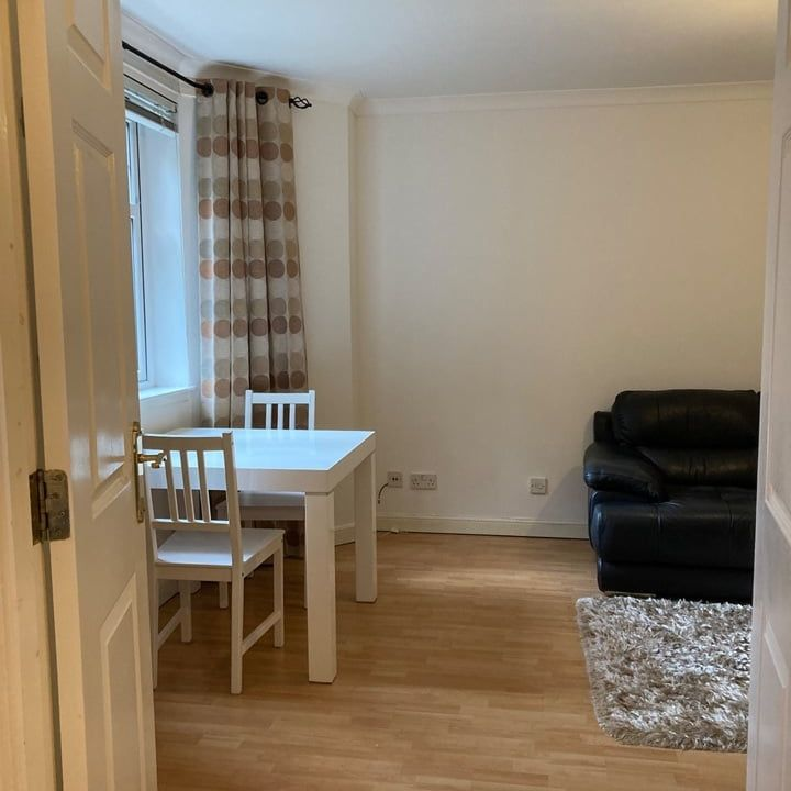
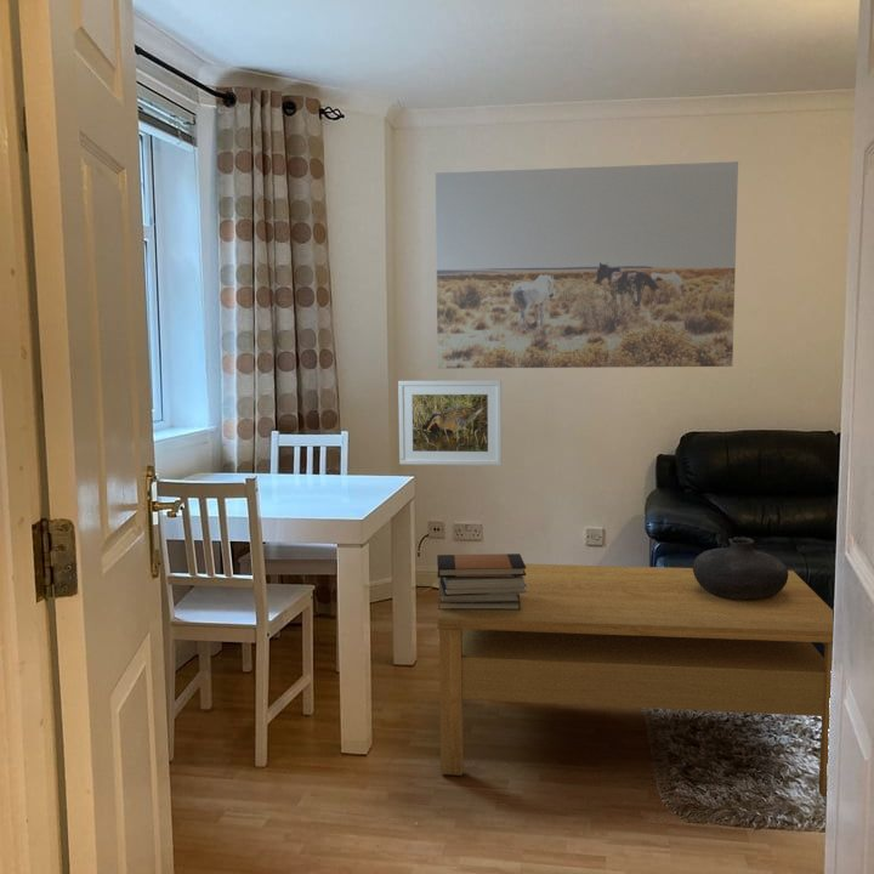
+ wall art [435,160,739,369]
+ coffee table [437,563,834,799]
+ book stack [436,552,527,611]
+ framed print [397,379,503,466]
+ vase [692,537,789,600]
